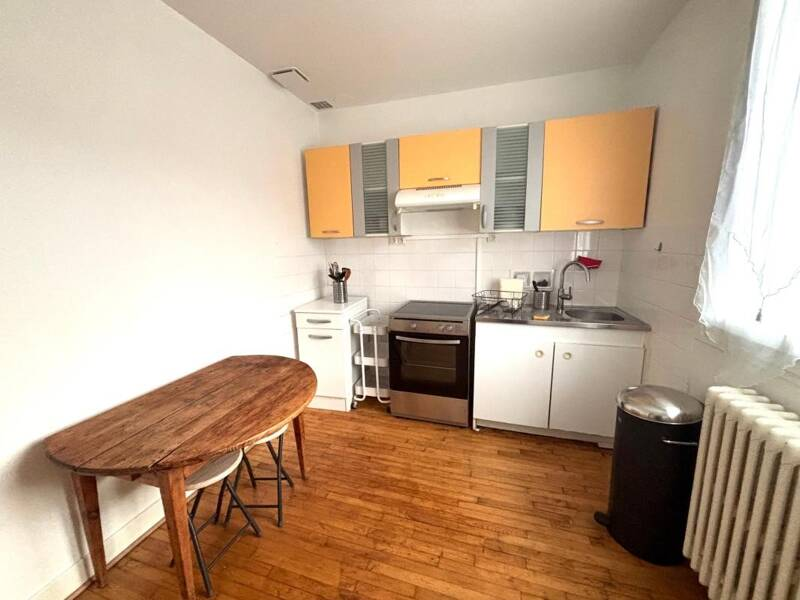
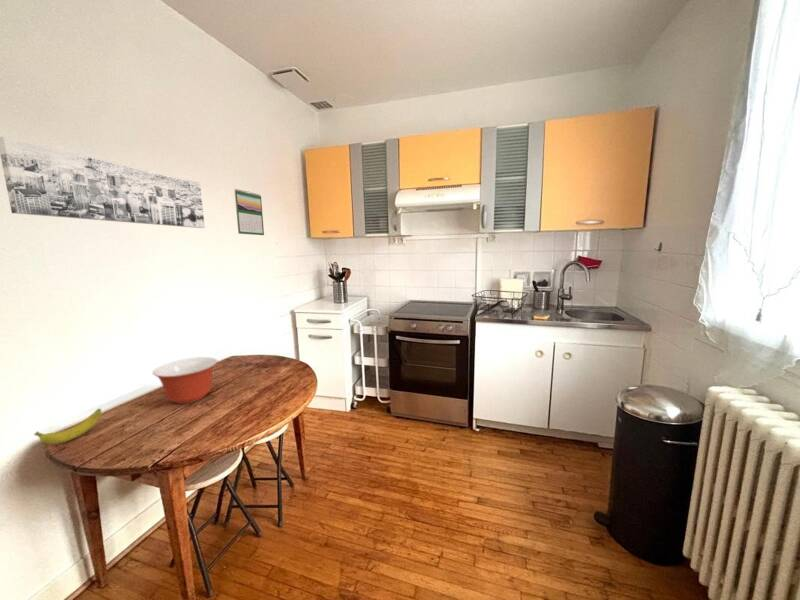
+ mixing bowl [152,356,218,405]
+ wall art [0,136,206,229]
+ calendar [234,188,265,236]
+ banana [33,408,102,445]
